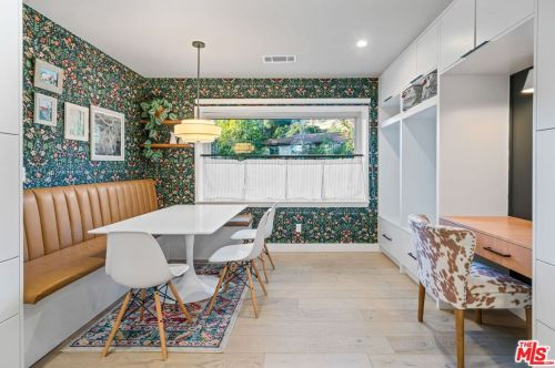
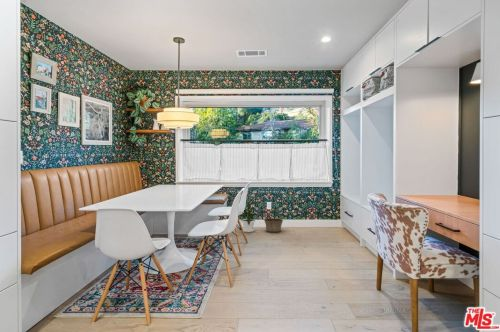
+ basket [263,210,284,233]
+ house plant [240,200,261,233]
